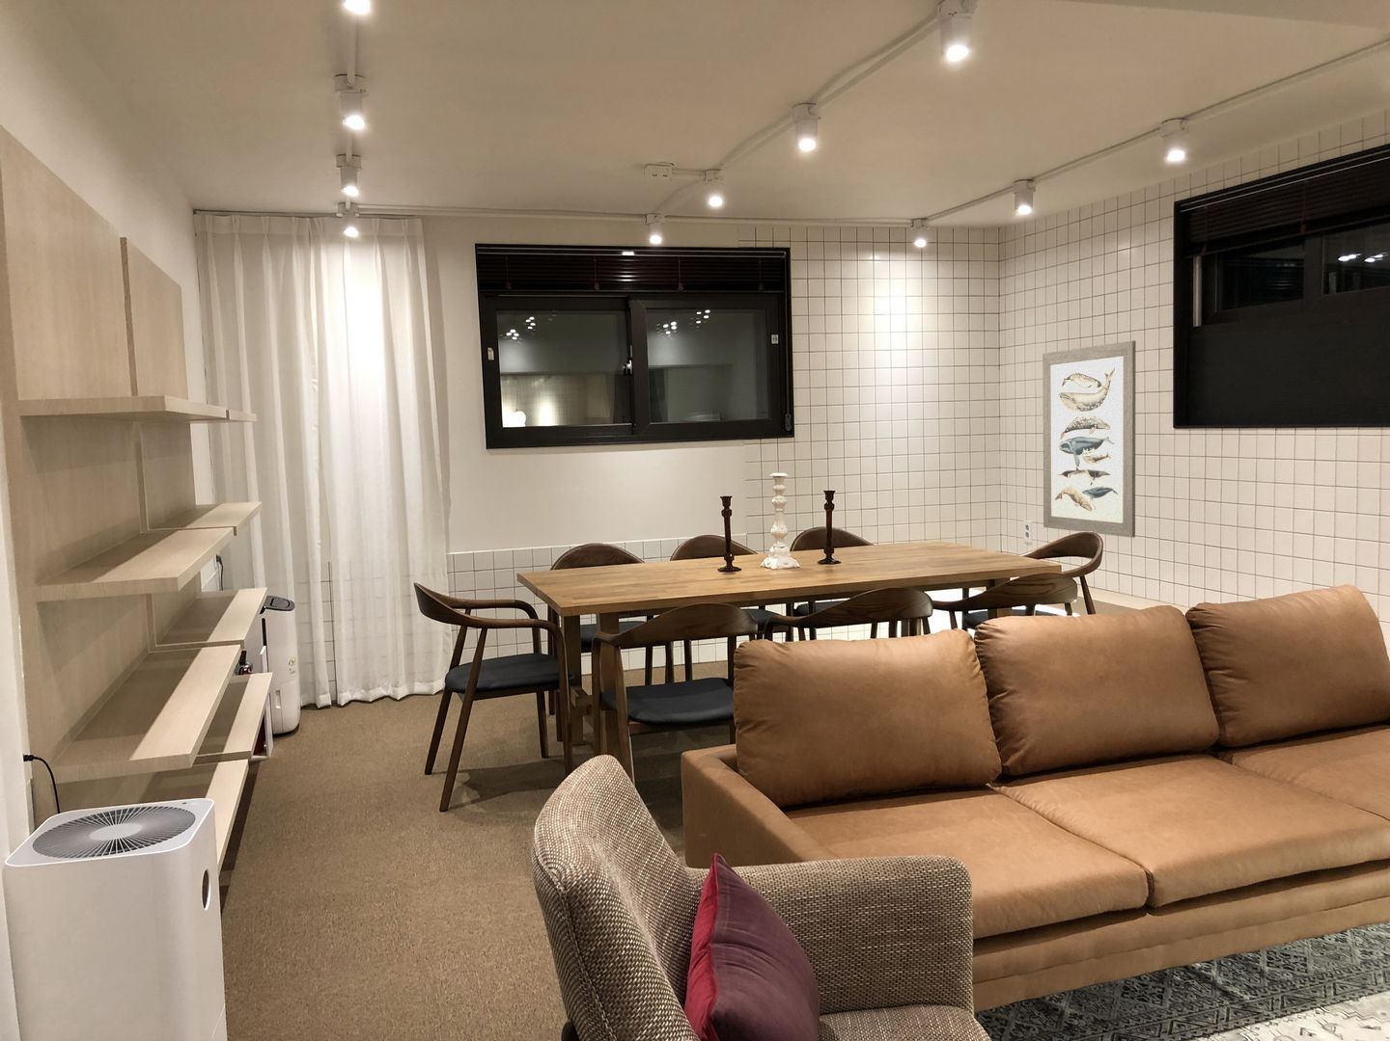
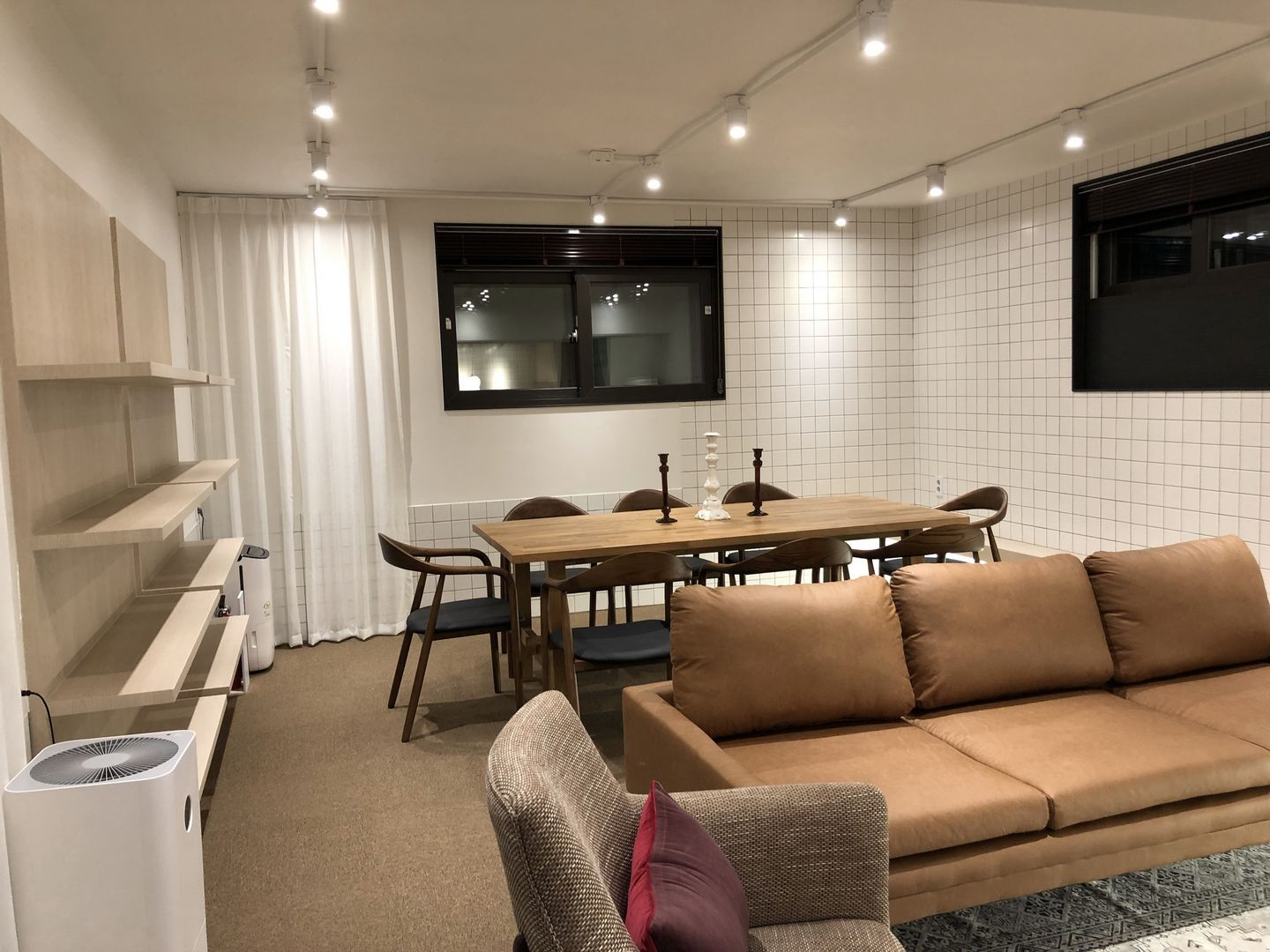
- wall art [1042,340,1137,539]
